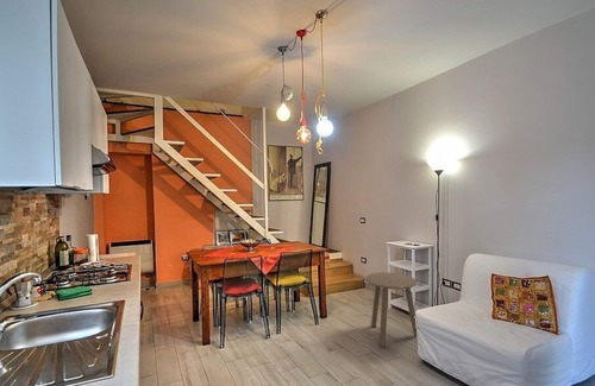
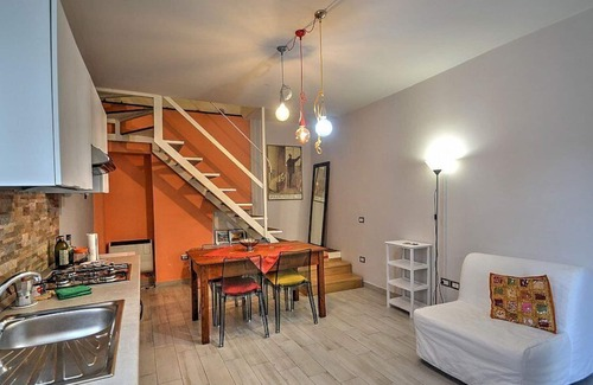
- side table [364,271,418,349]
